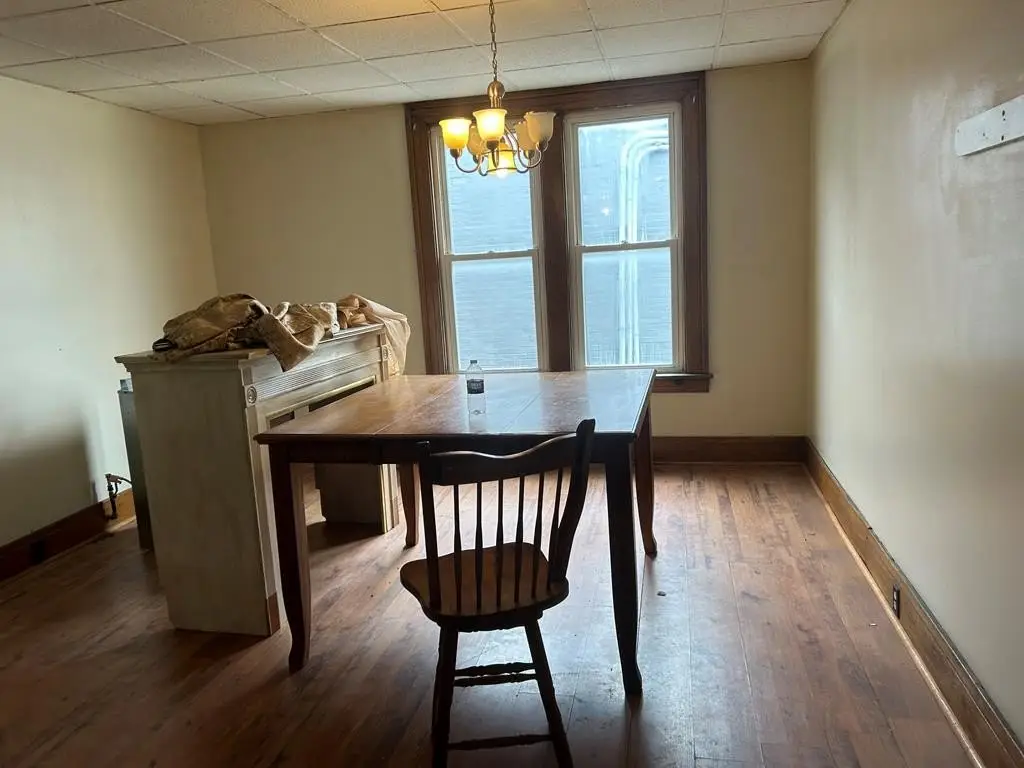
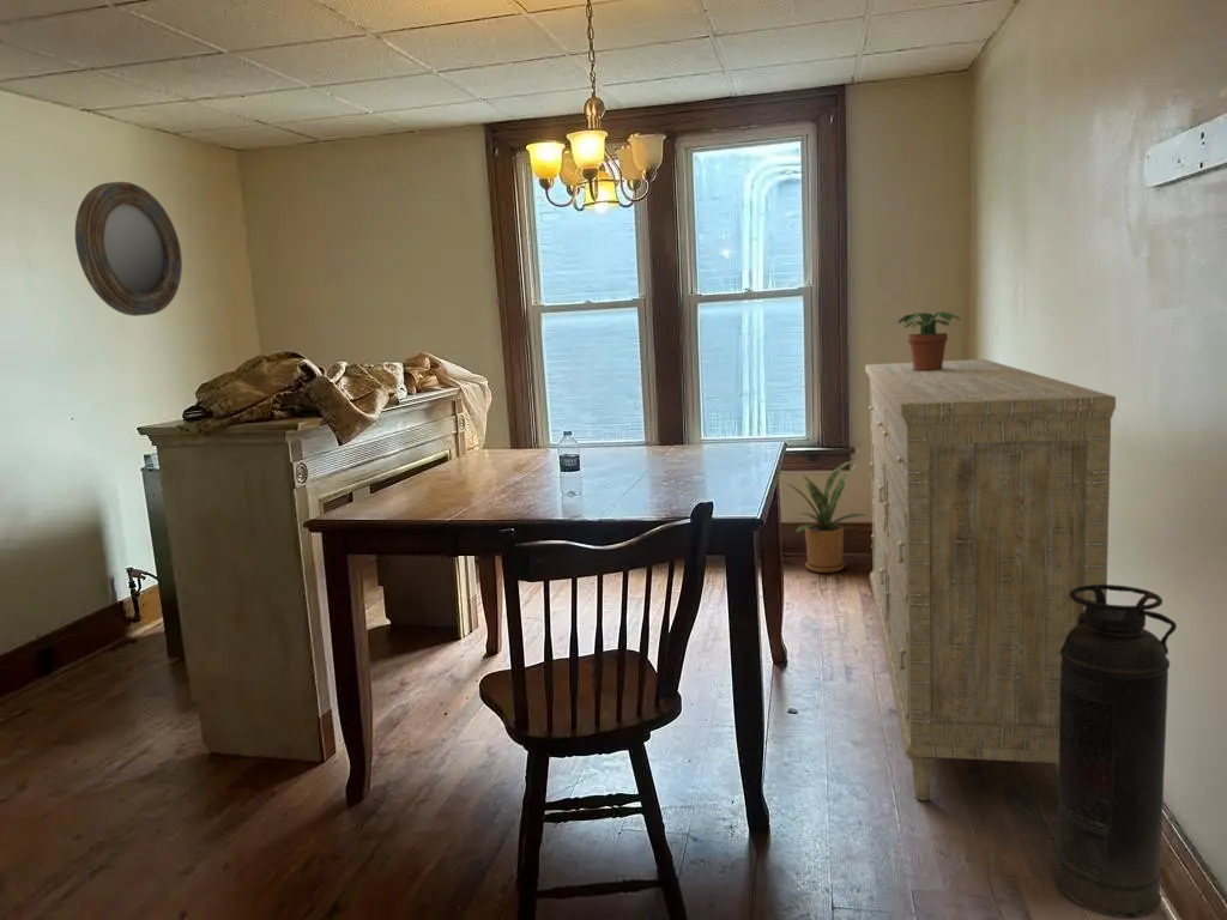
+ home mirror [74,181,183,317]
+ house plant [782,459,869,574]
+ fire extinguisher [1054,583,1178,920]
+ dresser [864,358,1117,801]
+ potted plant [897,310,962,371]
